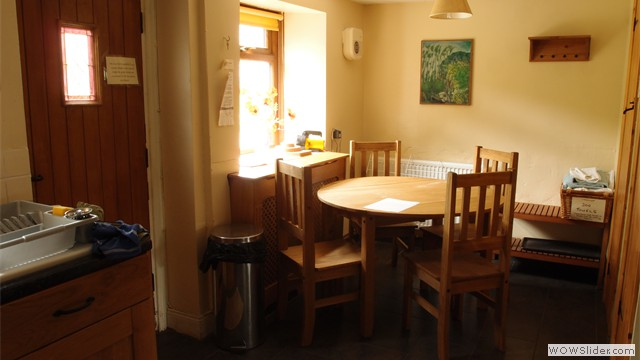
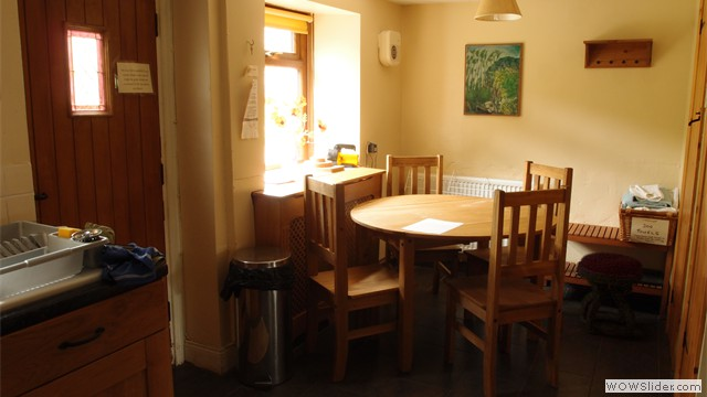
+ stool [578,251,644,337]
